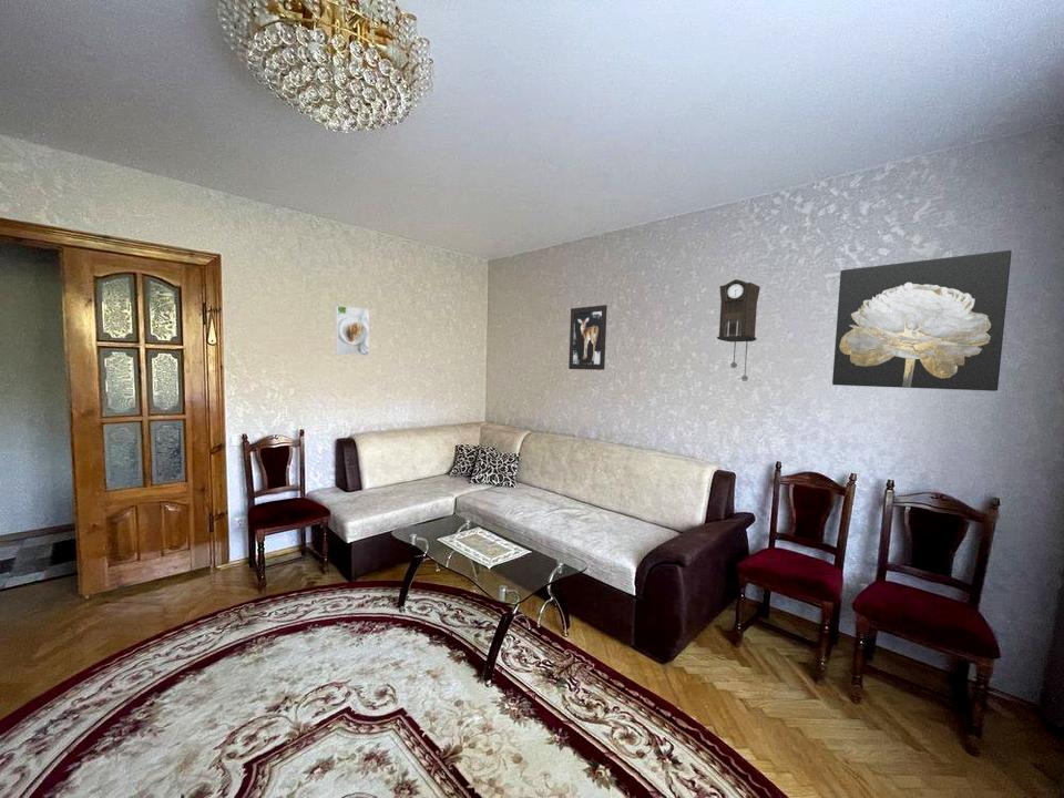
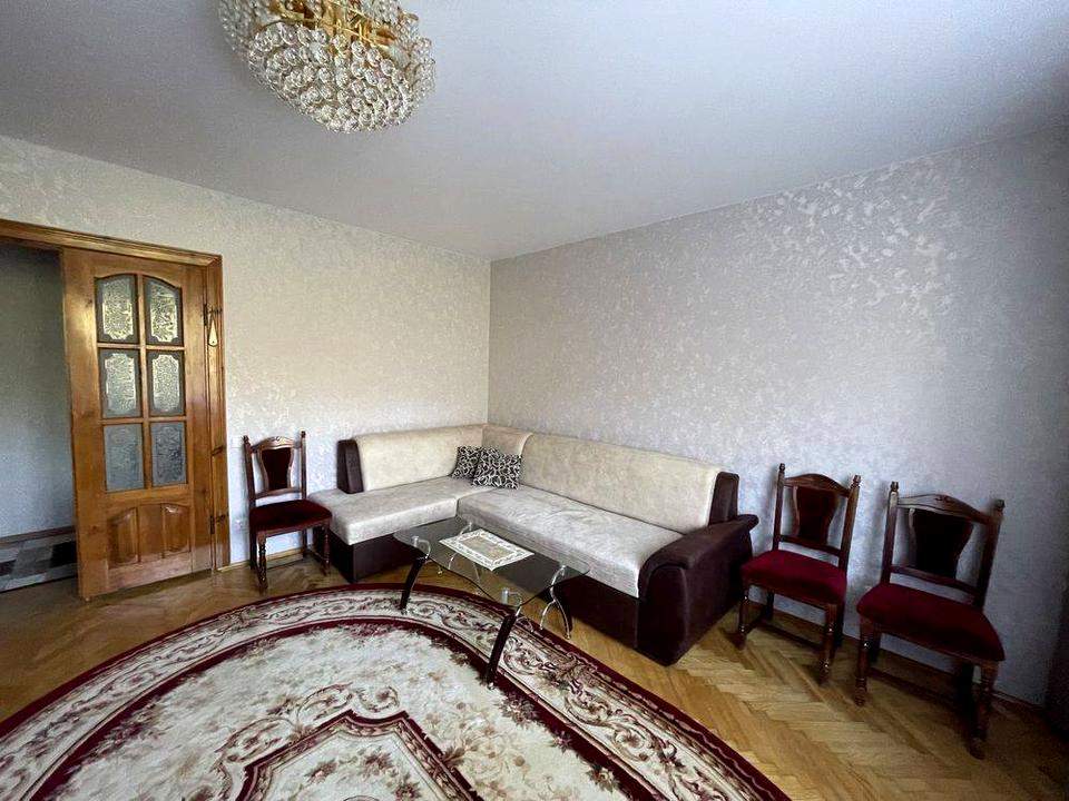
- wall art [567,304,608,371]
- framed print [335,305,370,357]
- wall art [831,249,1013,392]
- pendulum clock [716,278,761,382]
